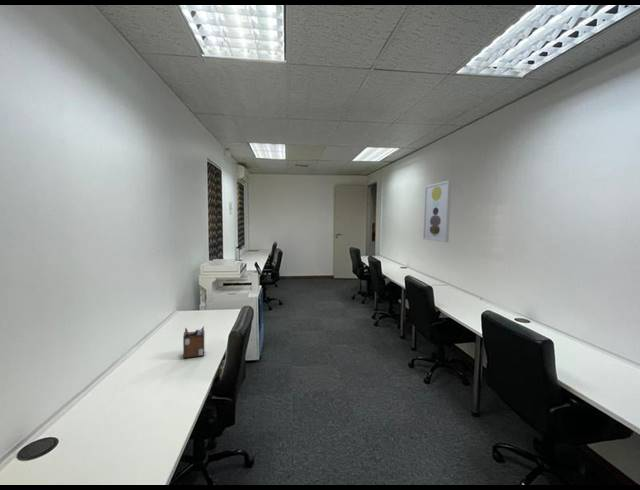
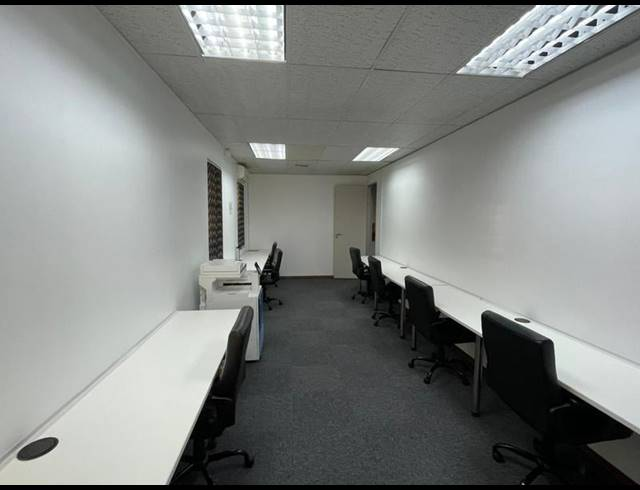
- wall art [422,179,452,243]
- desk organizer [182,325,205,359]
